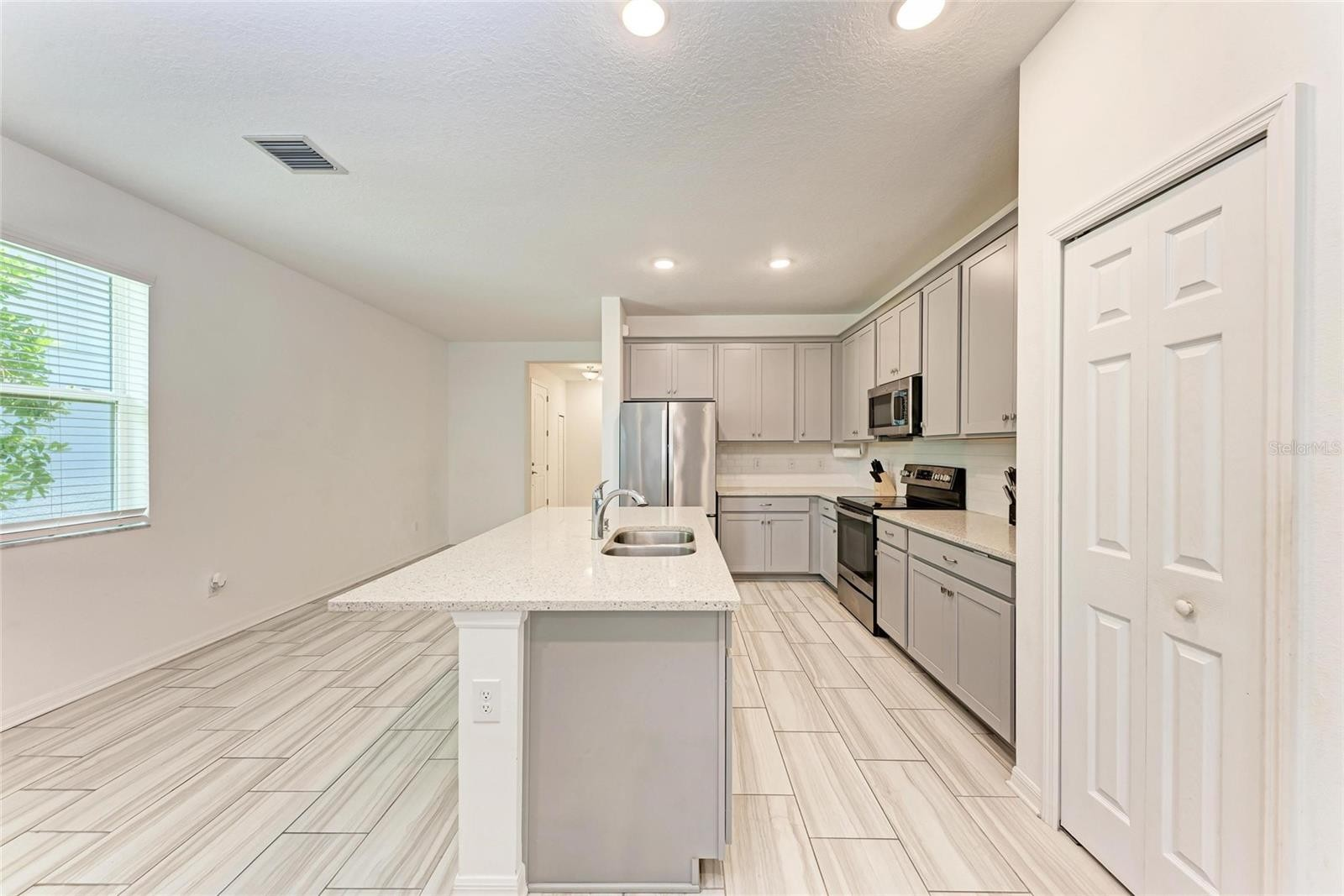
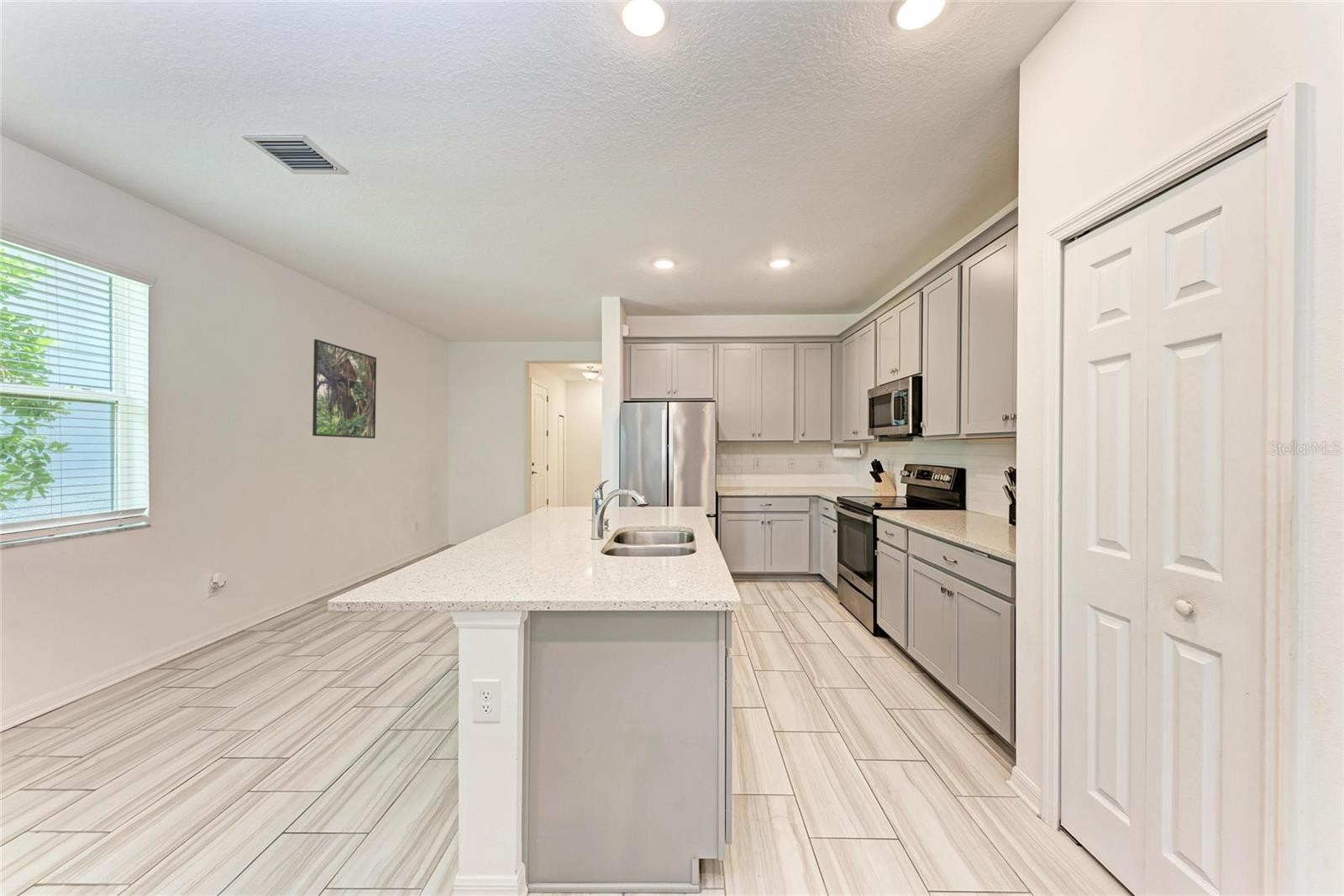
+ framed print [312,338,377,439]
